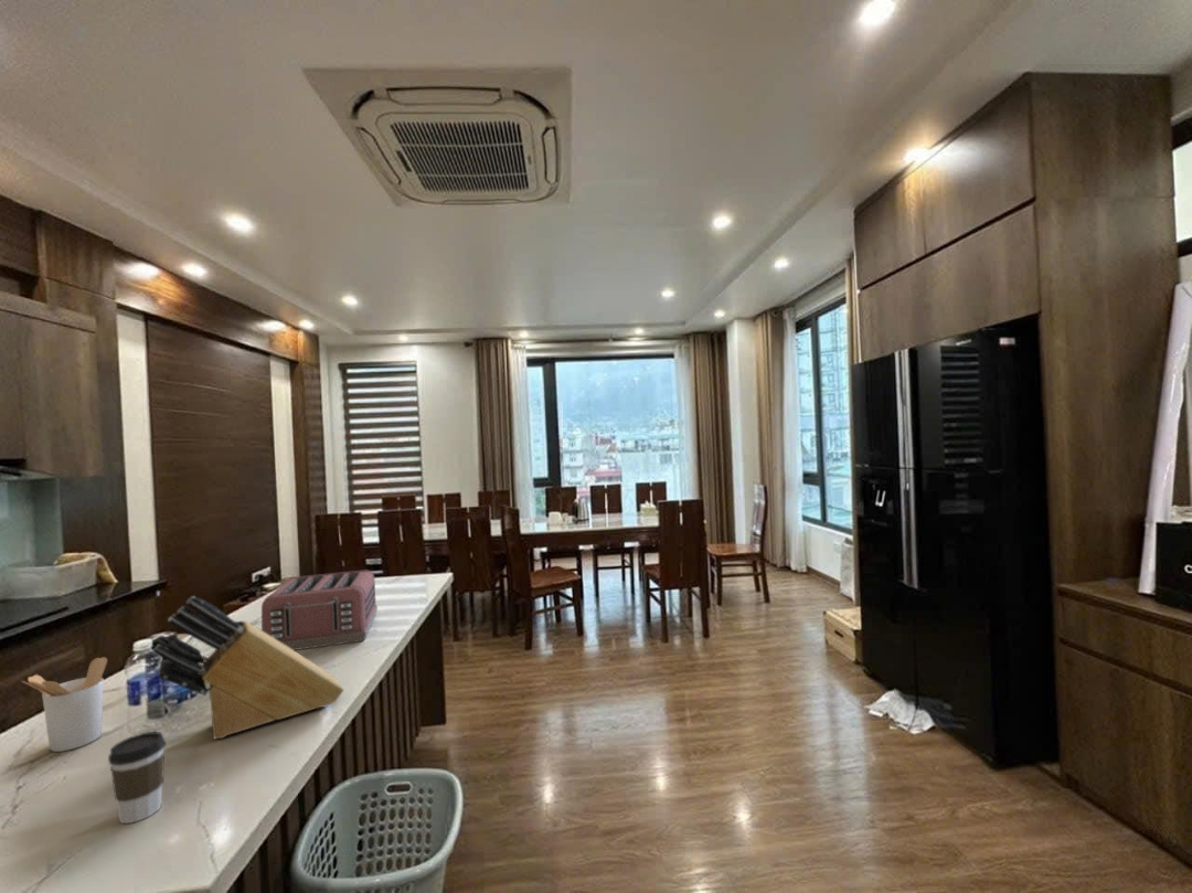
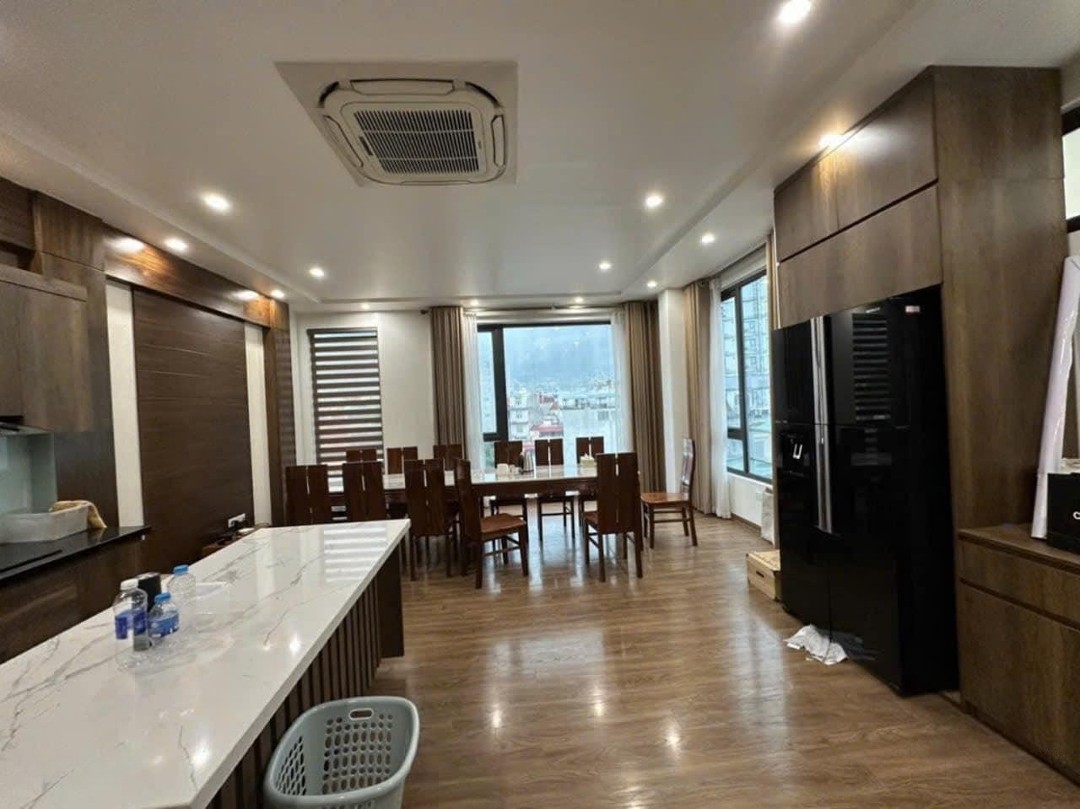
- utensil holder [21,657,108,753]
- knife block [151,595,344,740]
- toaster [260,568,379,651]
- coffee cup [107,731,167,825]
